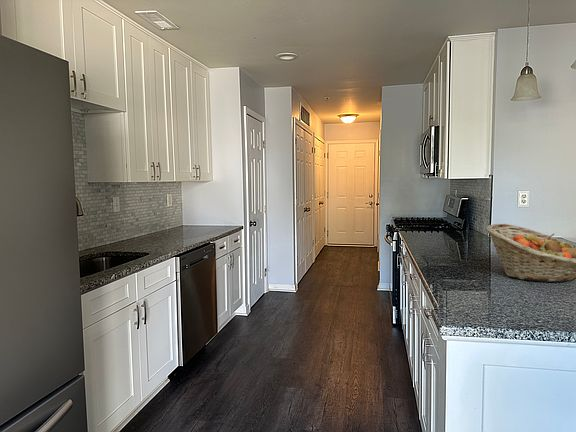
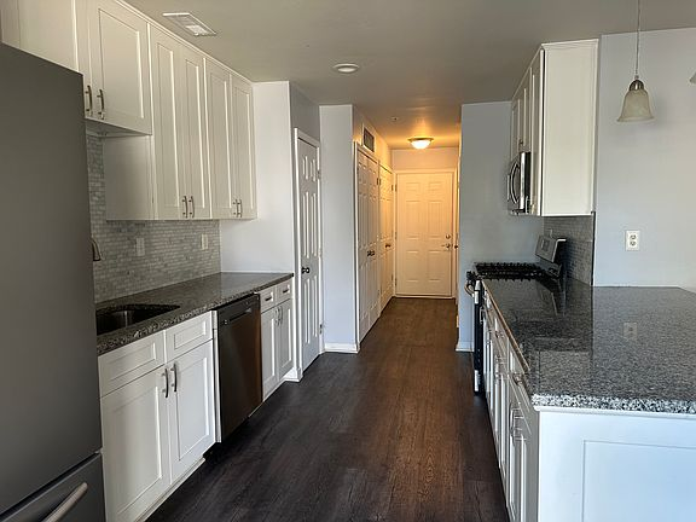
- fruit basket [485,223,576,283]
